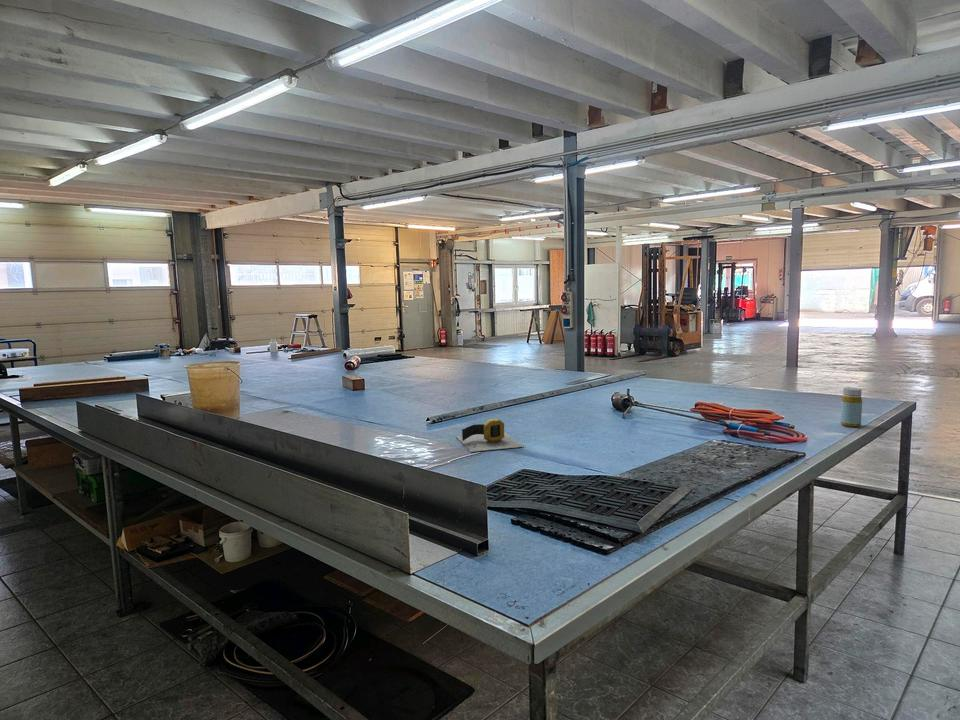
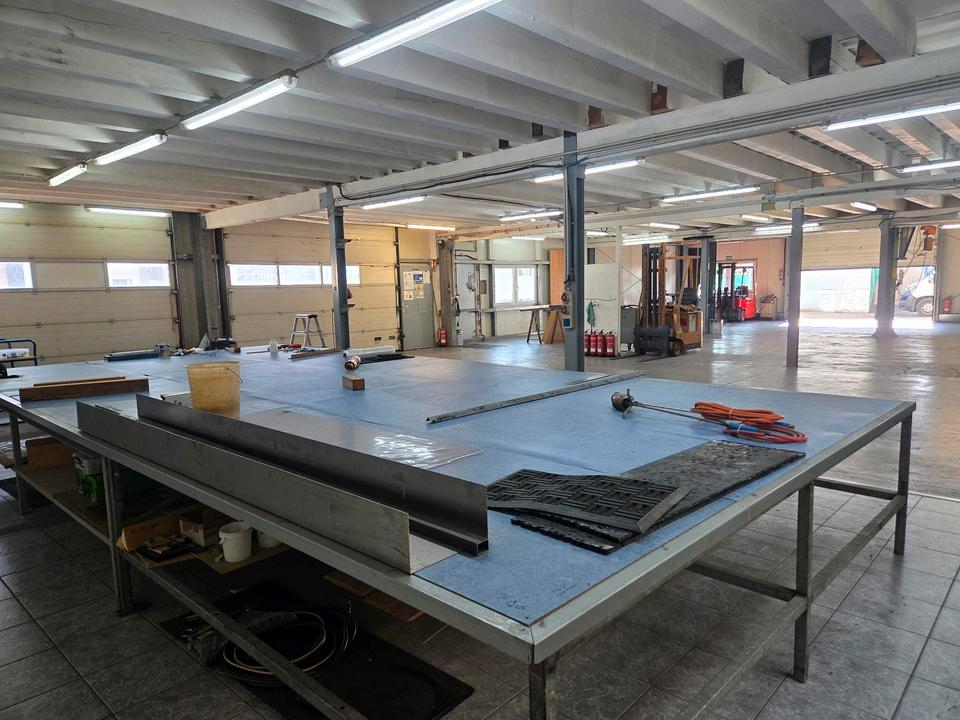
- wristwatch [455,418,524,453]
- bottle [839,386,863,428]
